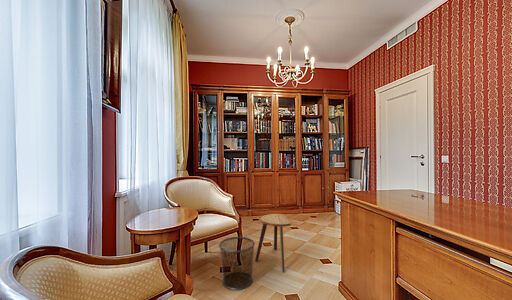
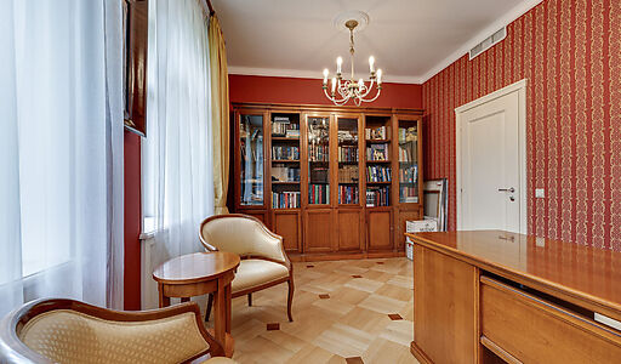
- waste bin [218,236,256,291]
- stool [254,213,292,273]
